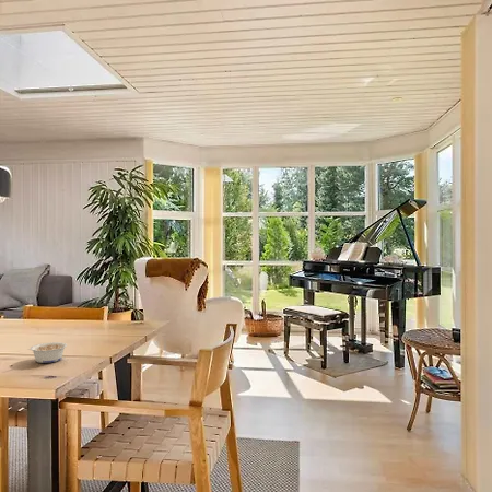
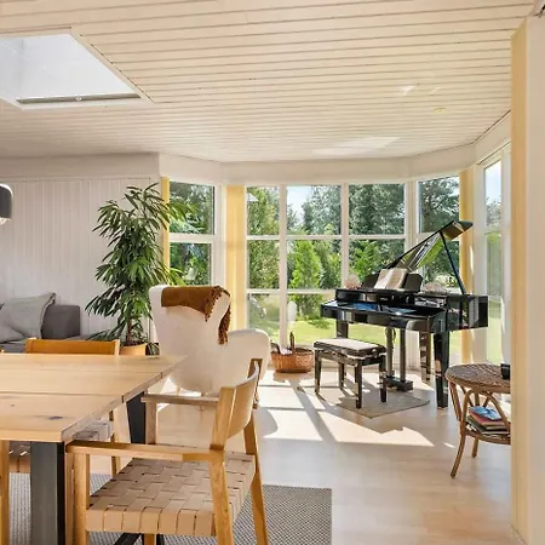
- legume [26,341,68,364]
